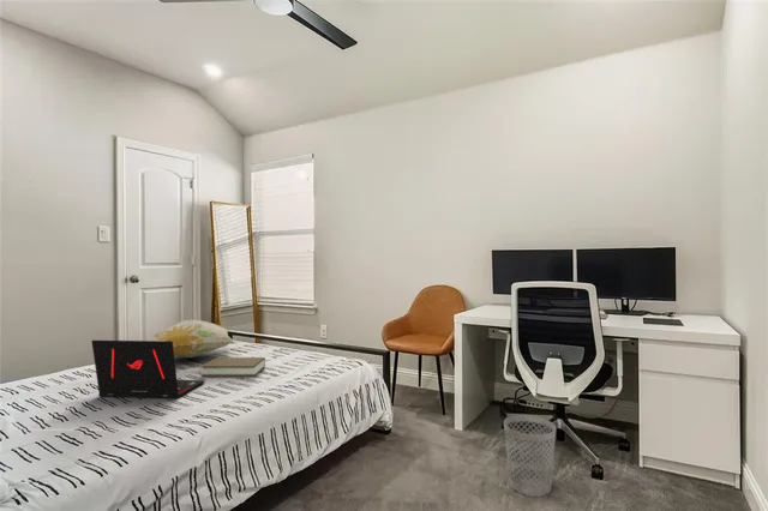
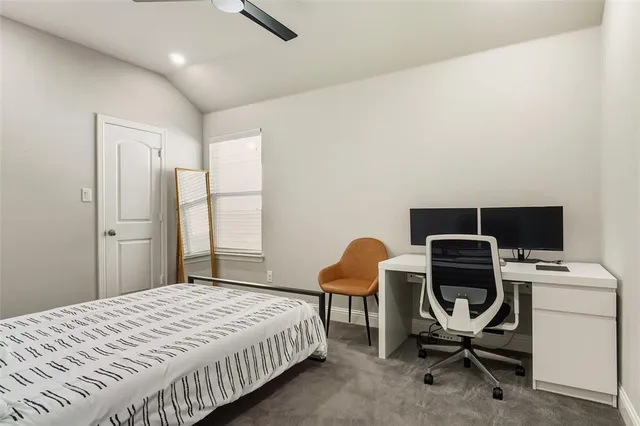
- book [200,356,266,378]
- decorative pillow [154,318,236,359]
- laptop [91,339,206,401]
- wastebasket [503,414,557,498]
